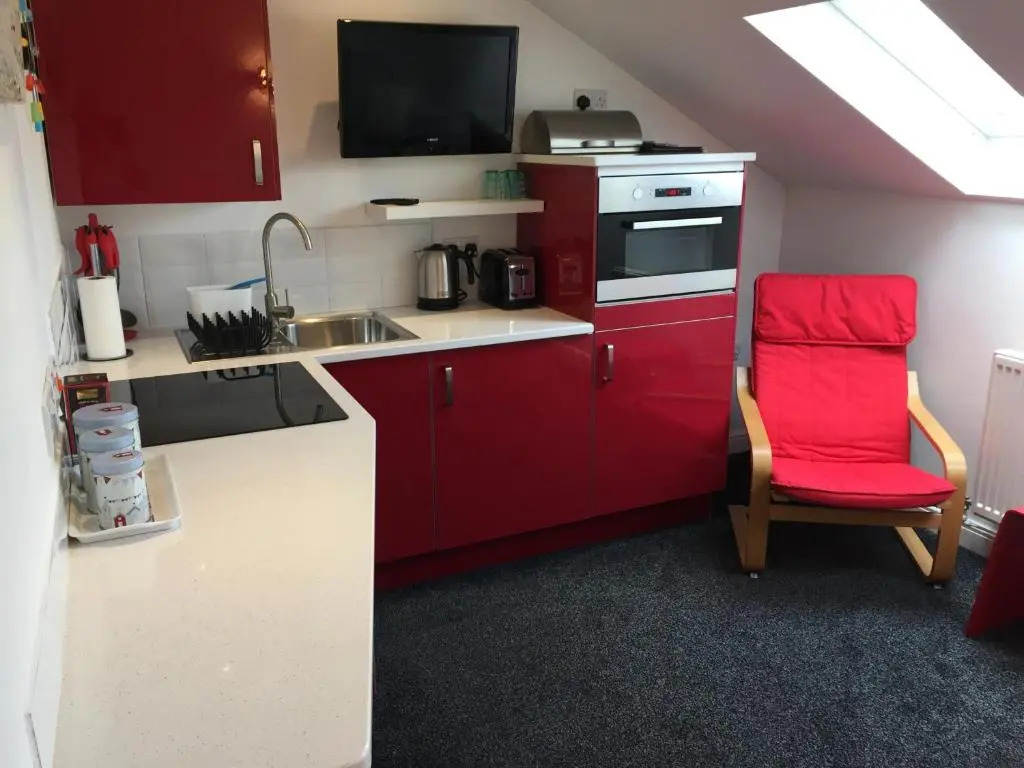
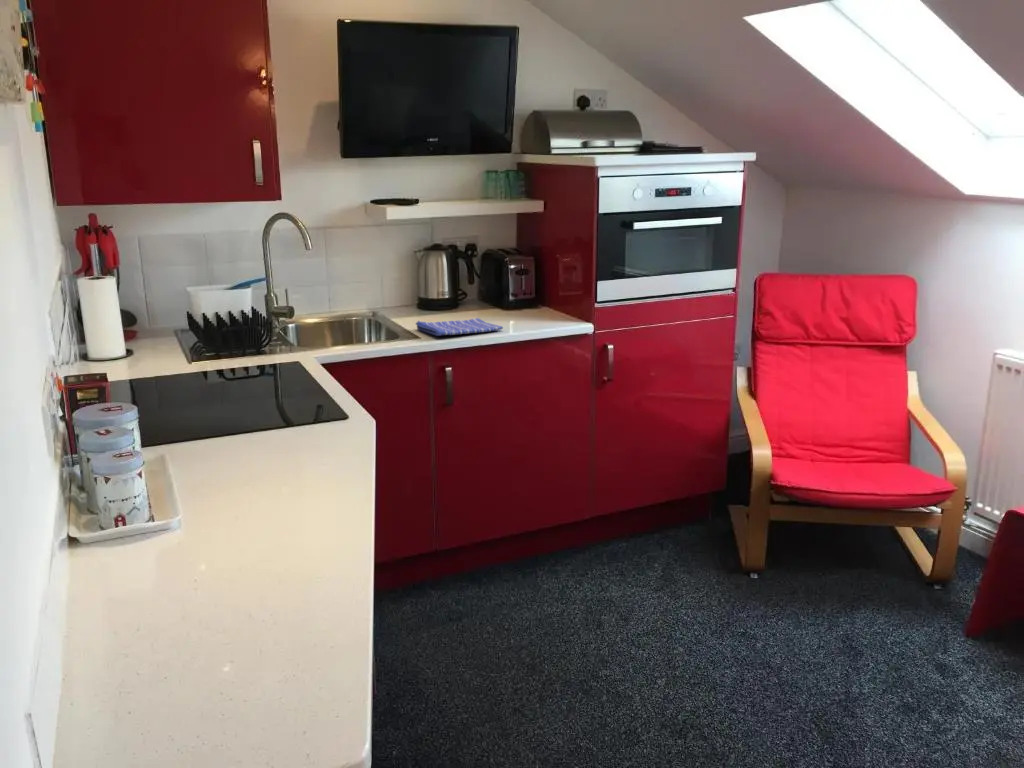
+ dish towel [414,317,504,337]
